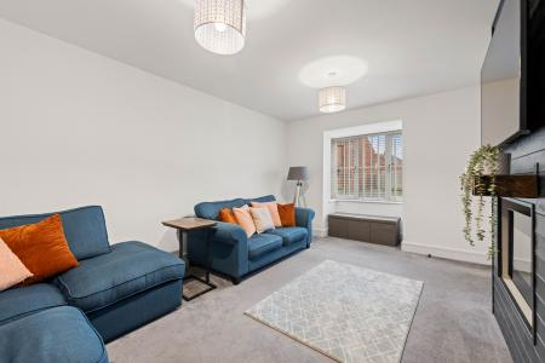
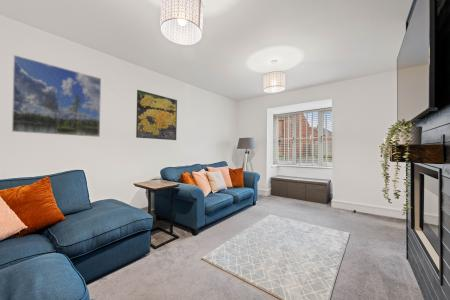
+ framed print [11,54,102,138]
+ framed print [135,89,178,141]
